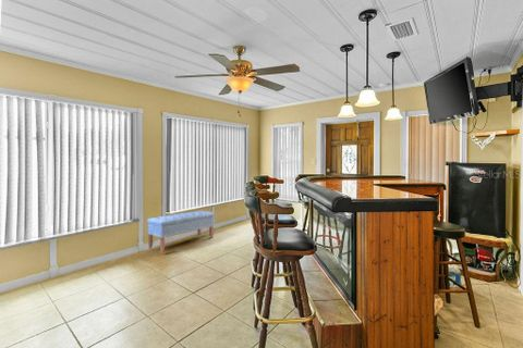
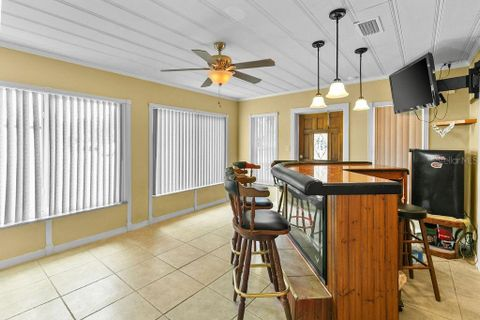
- bench [146,210,216,254]
